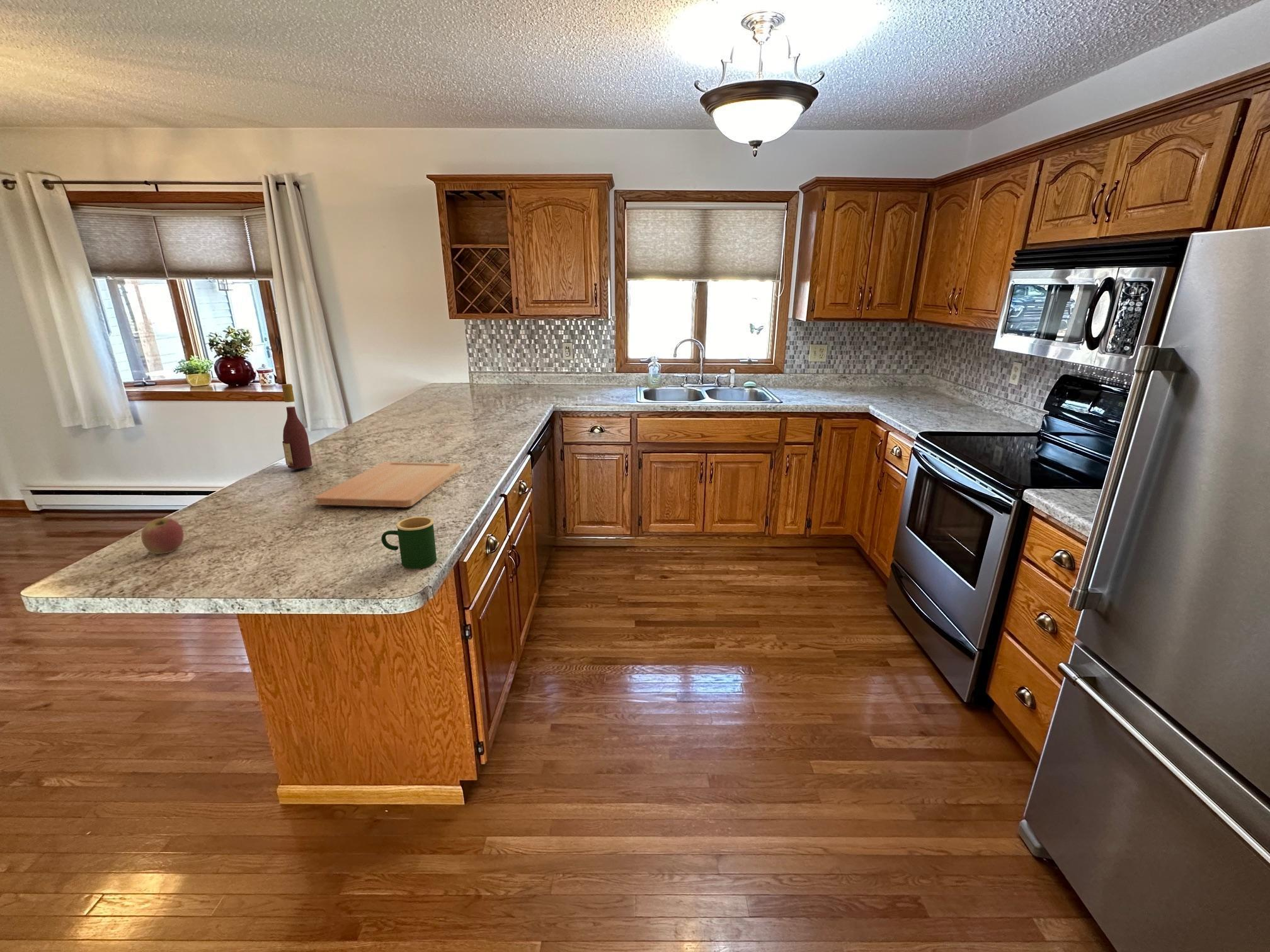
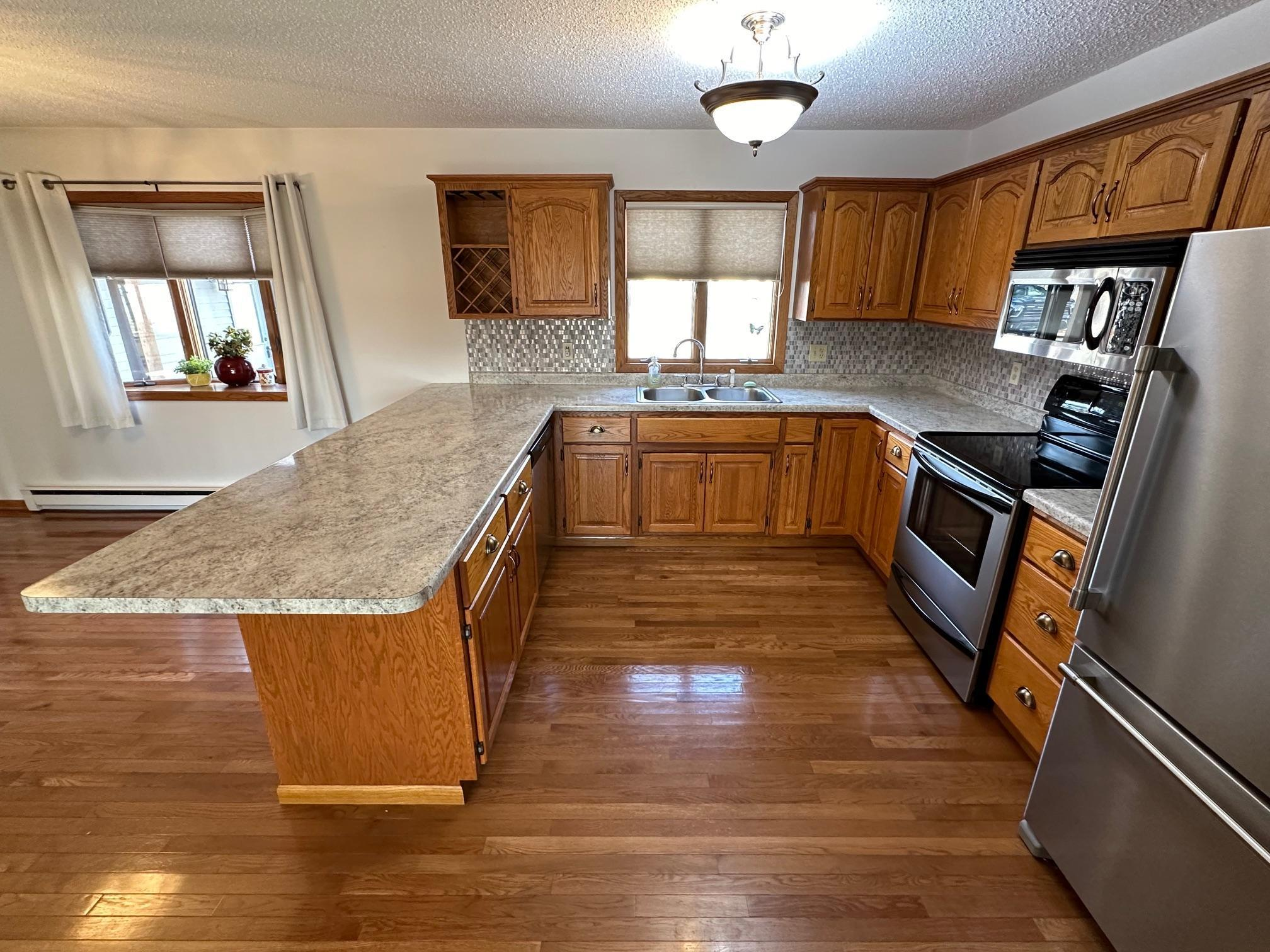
- cutting board [315,461,461,508]
- wine bottle [281,383,313,469]
- mug [380,516,437,569]
- apple [140,518,185,555]
